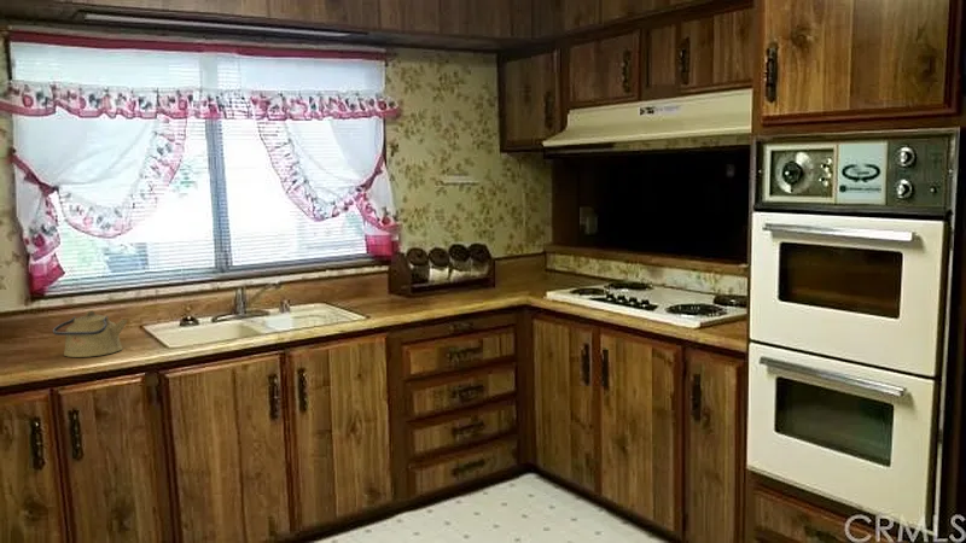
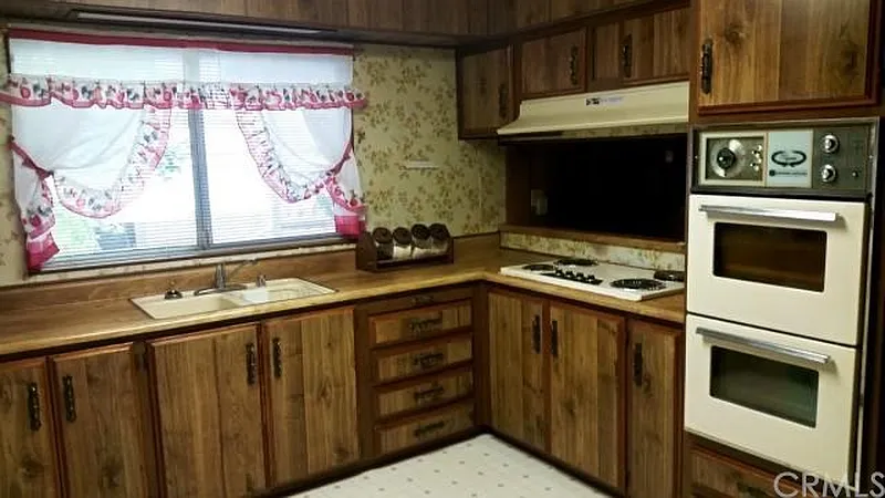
- kettle [52,309,129,358]
